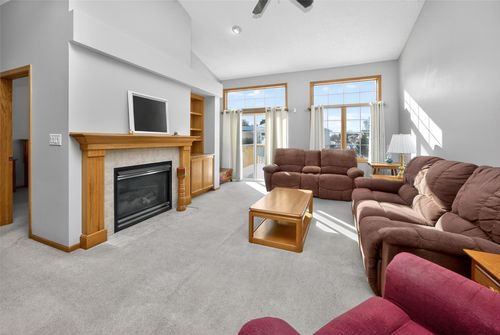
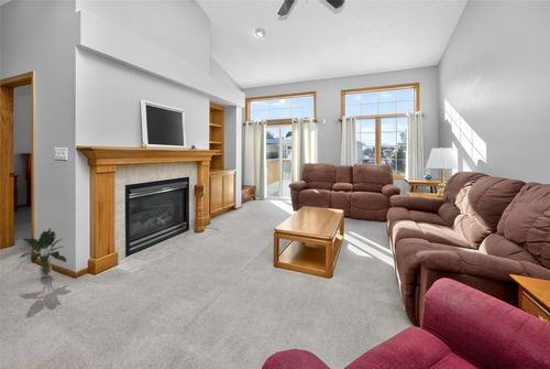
+ potted plant [16,227,68,279]
